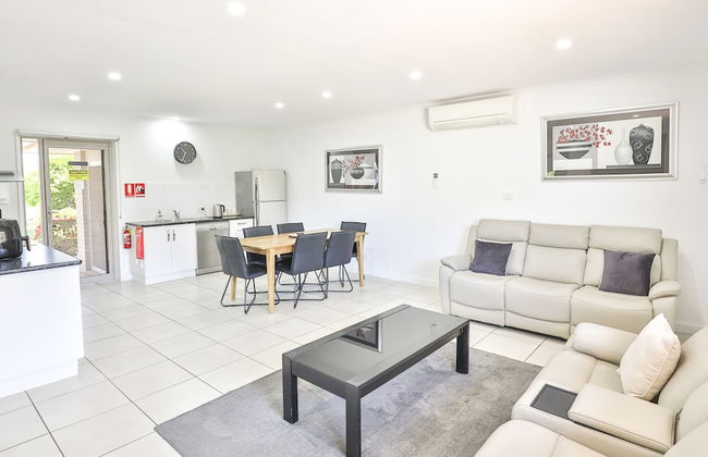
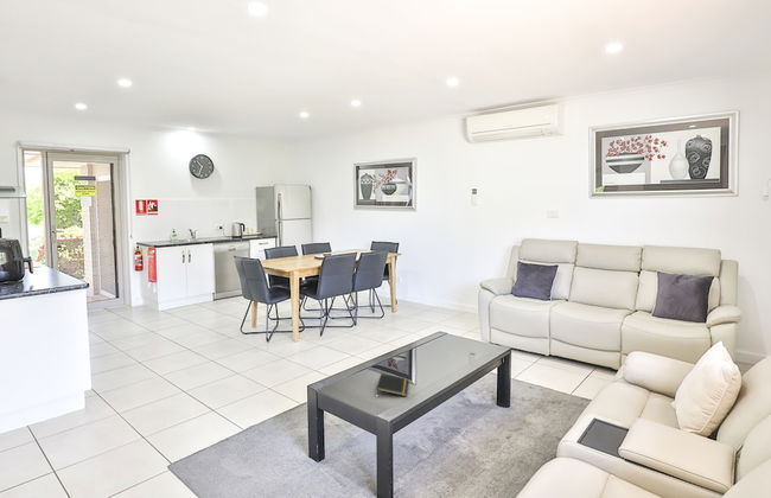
+ notepad [375,372,409,397]
